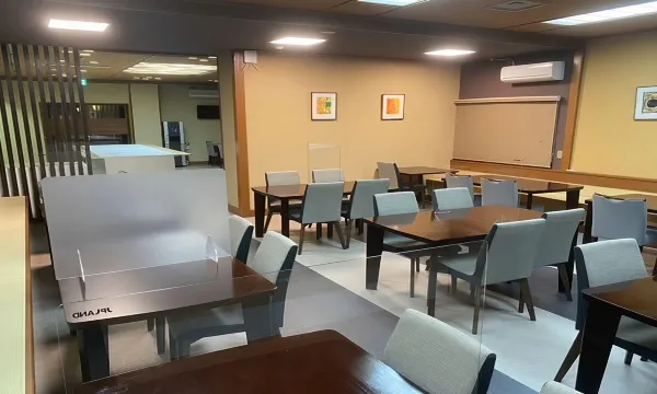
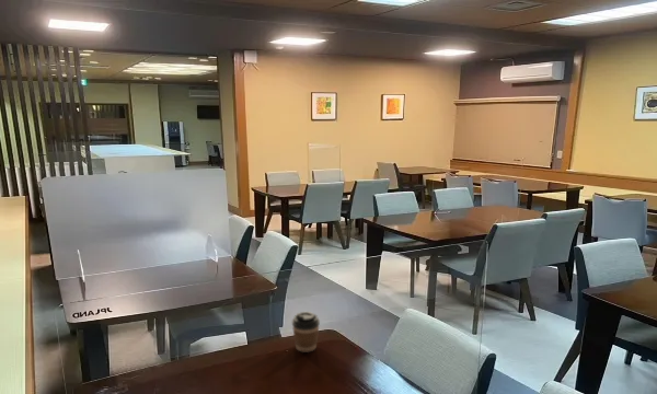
+ coffee cup [291,311,321,354]
